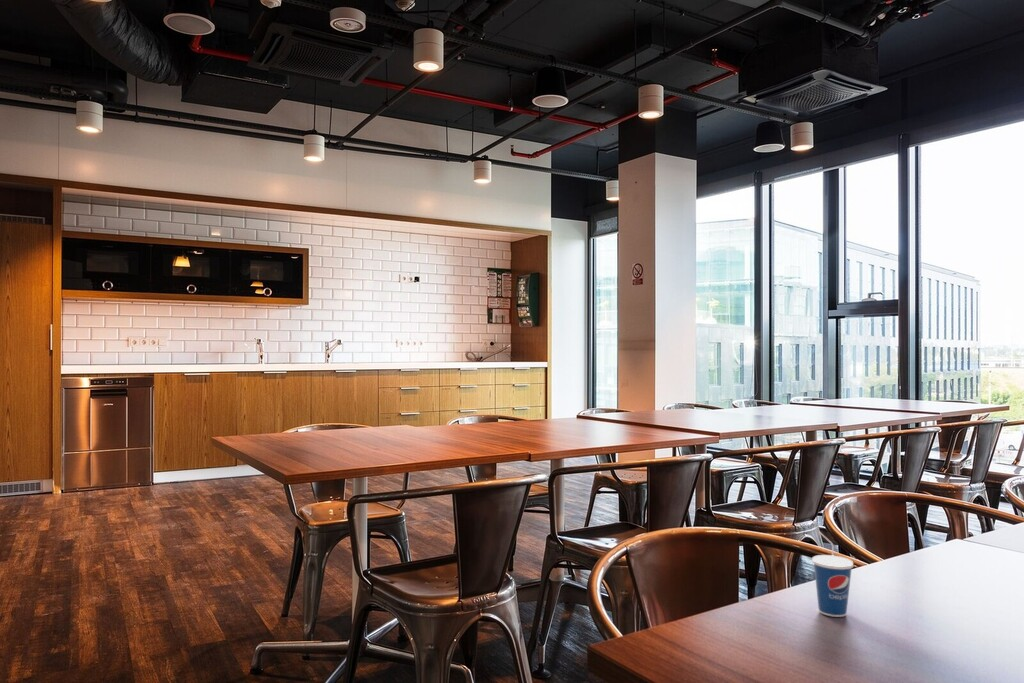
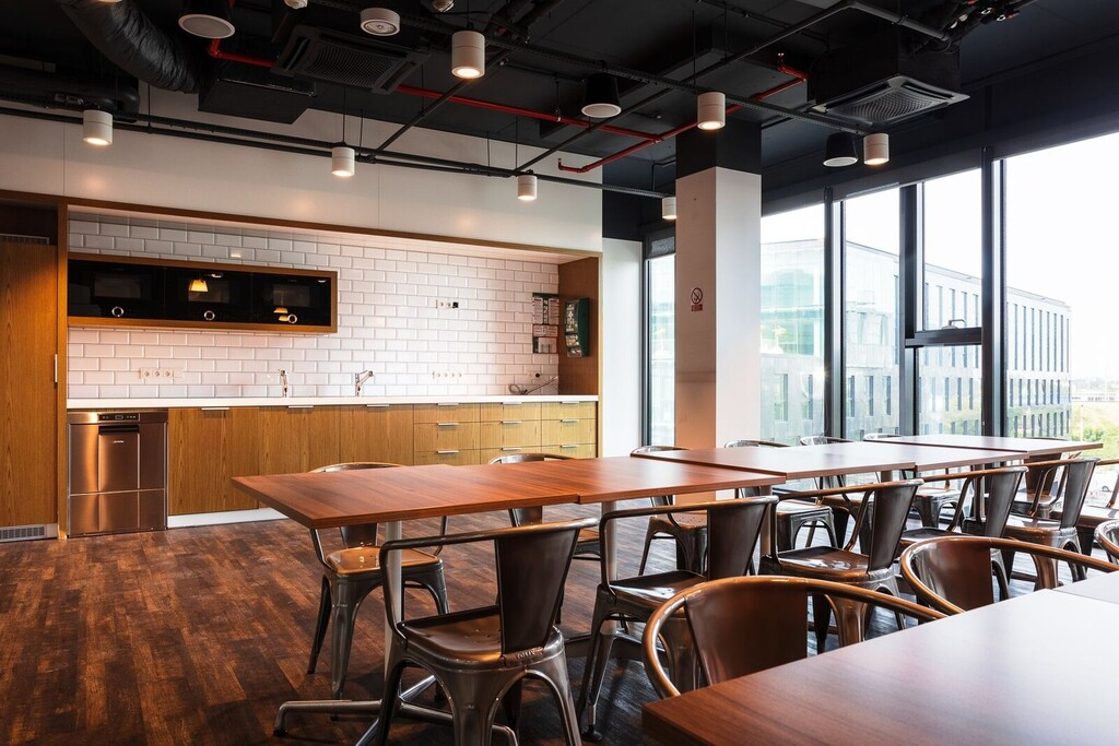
- cup [811,530,855,618]
